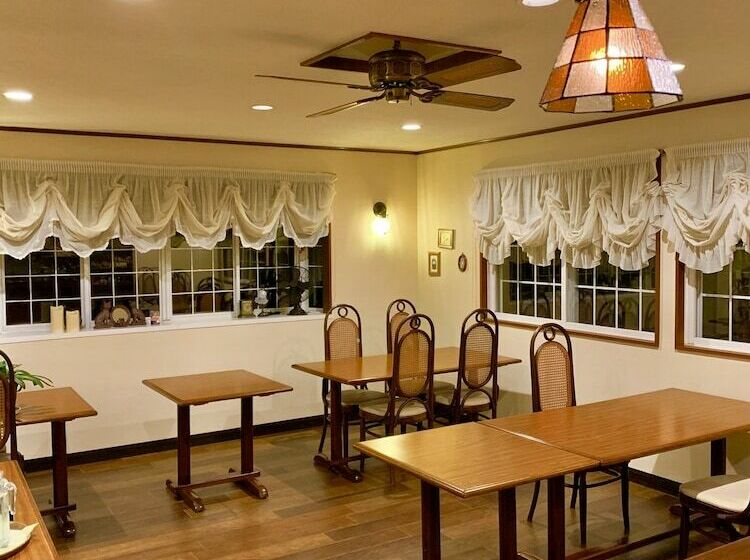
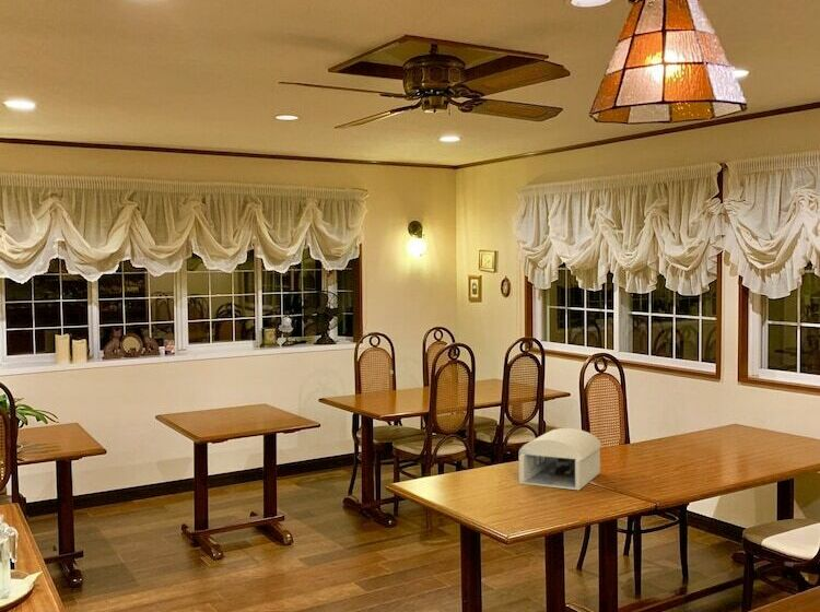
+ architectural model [518,427,602,491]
